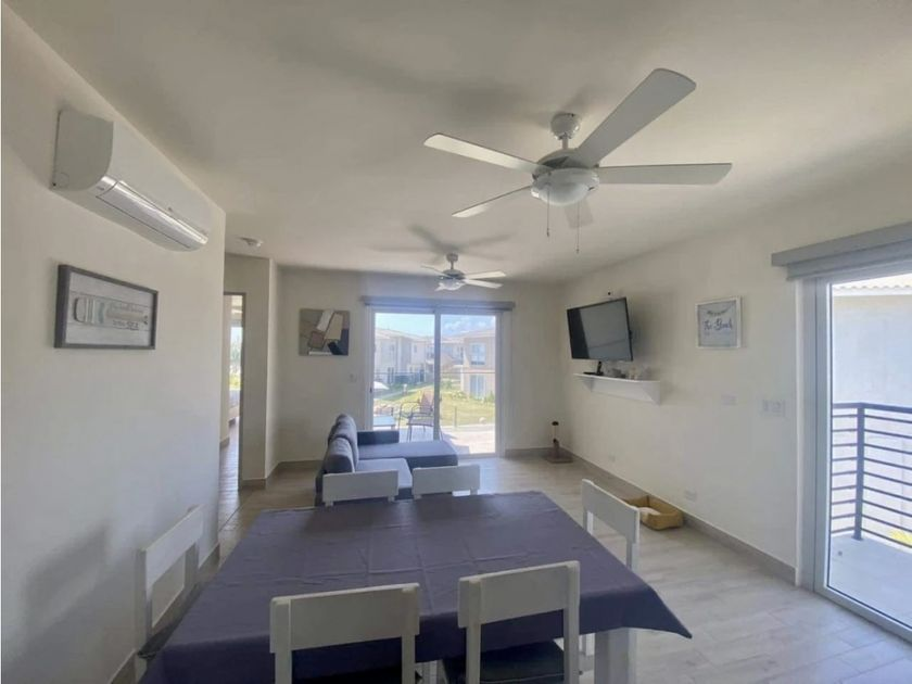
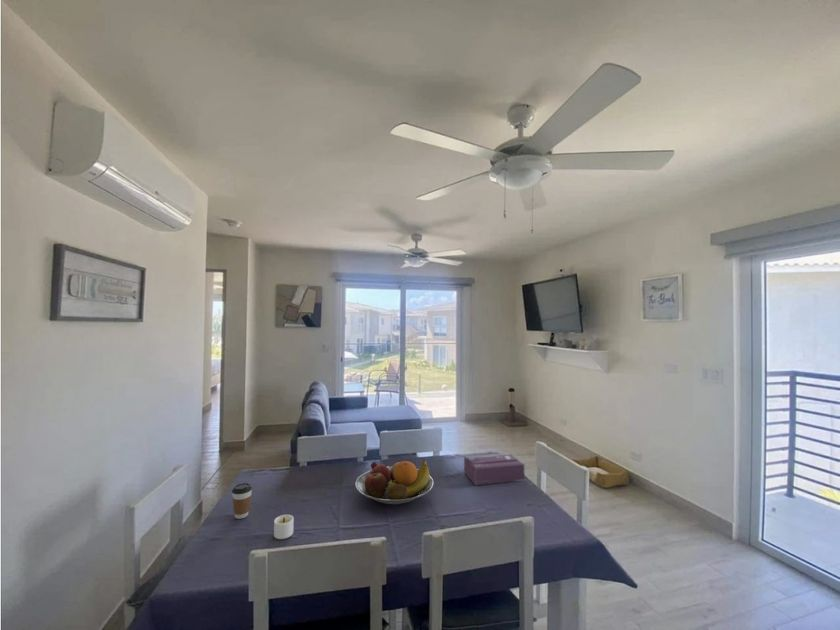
+ candle [273,514,295,540]
+ fruit bowl [354,458,435,505]
+ tissue box [463,452,525,486]
+ coffee cup [231,482,253,520]
